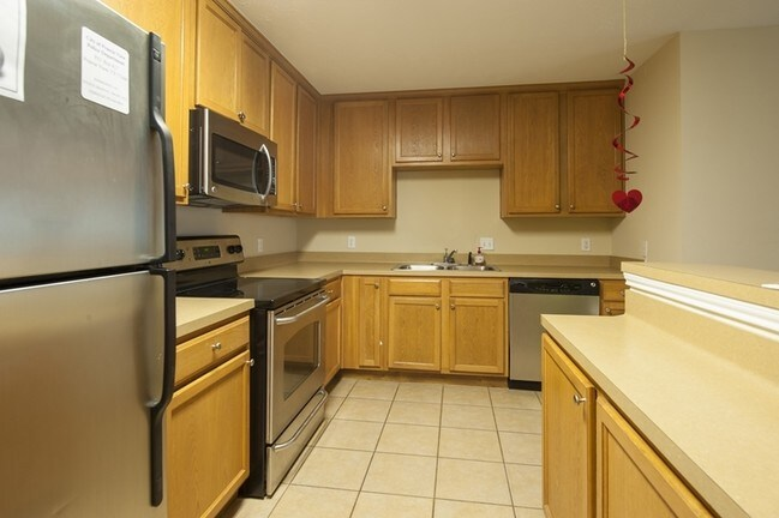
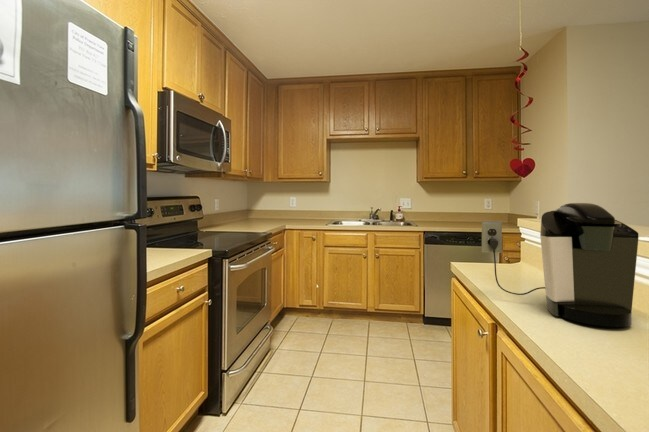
+ coffee maker [481,202,640,328]
